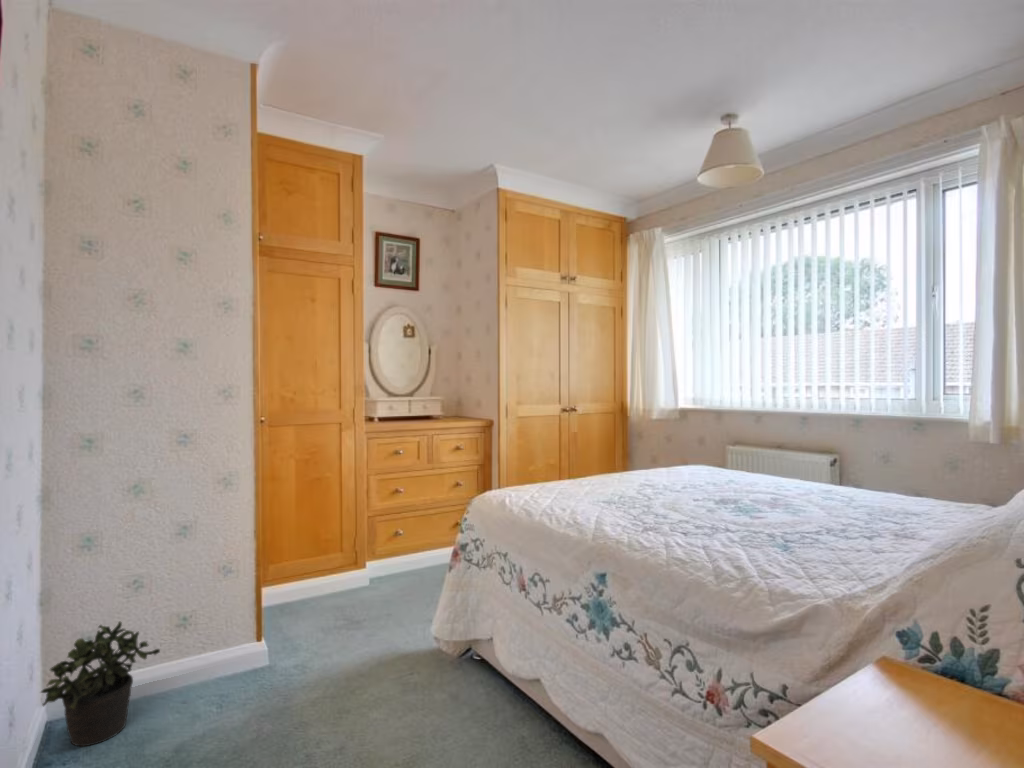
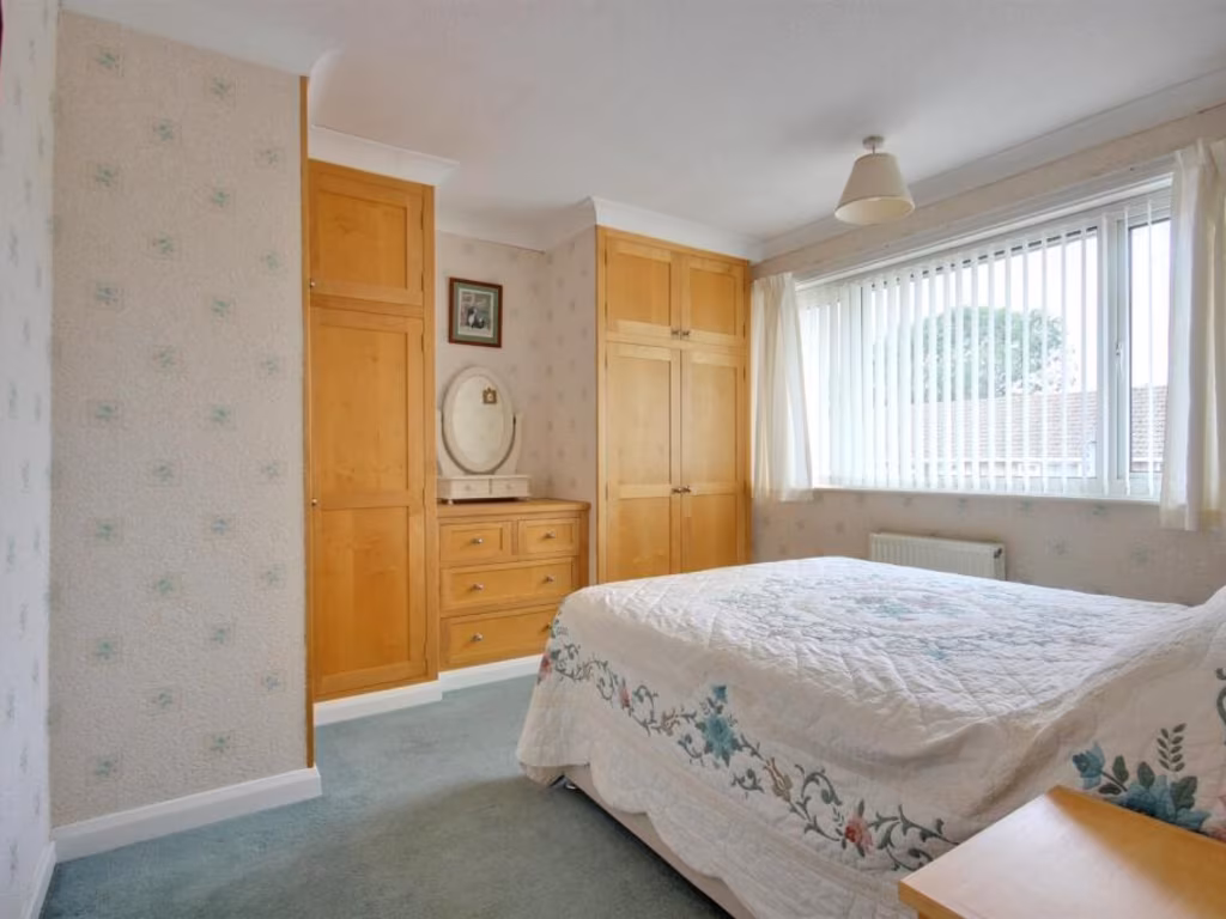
- potted plant [39,620,161,747]
